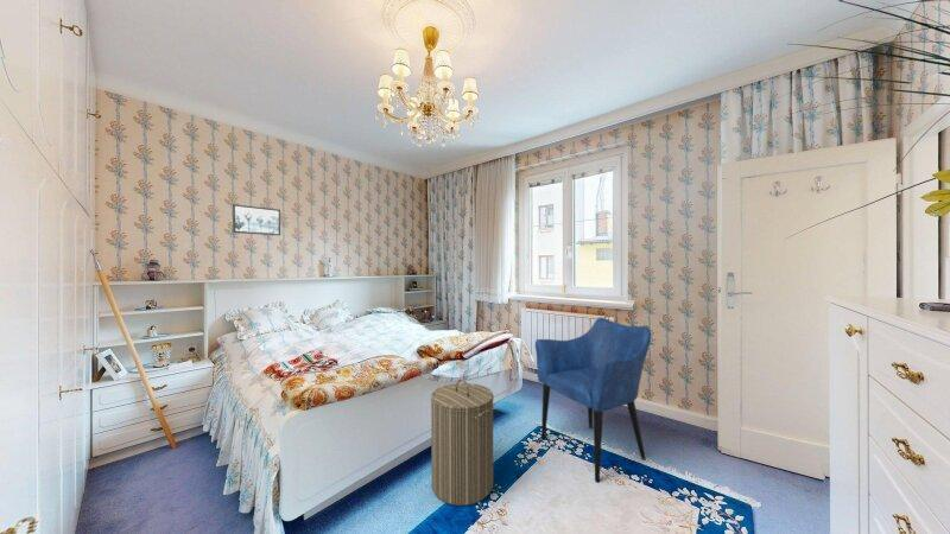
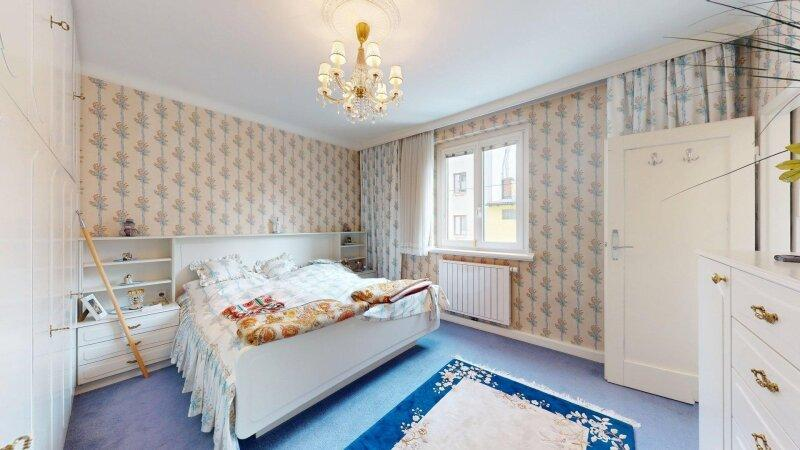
- armchair [534,317,652,483]
- laundry hamper [430,379,495,507]
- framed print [232,203,281,236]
